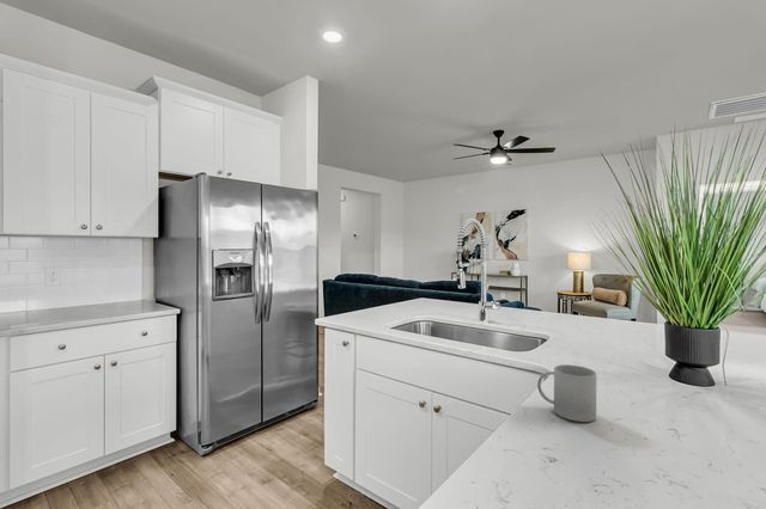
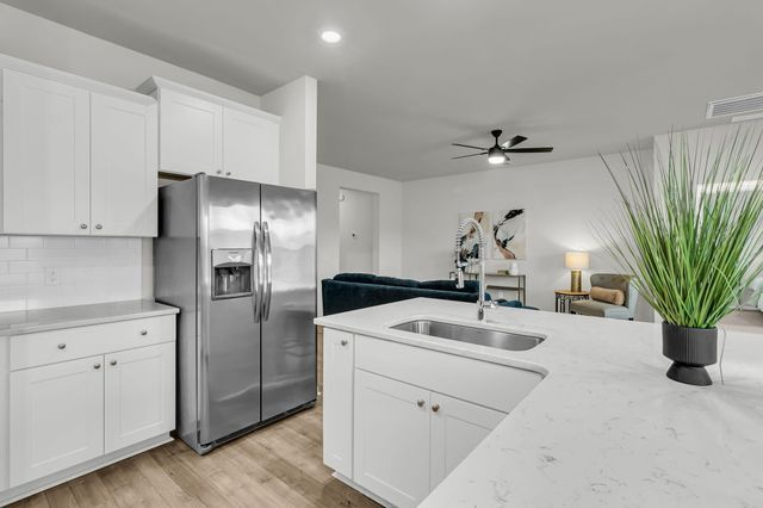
- mug [536,363,597,423]
